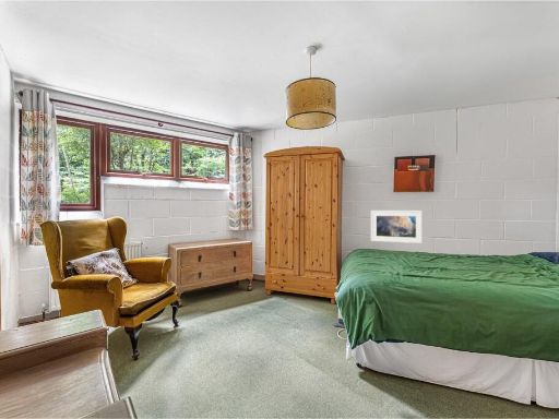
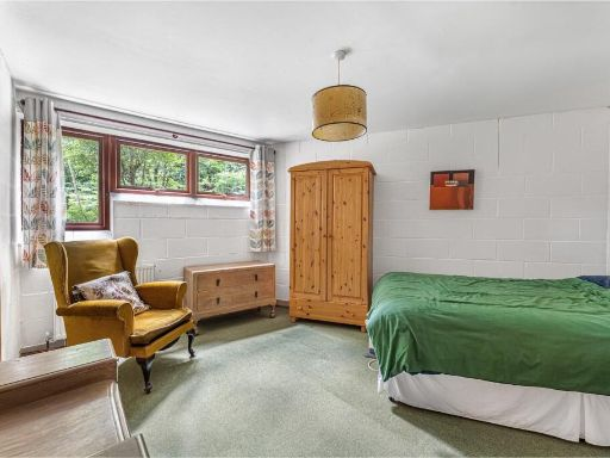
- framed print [370,210,424,244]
